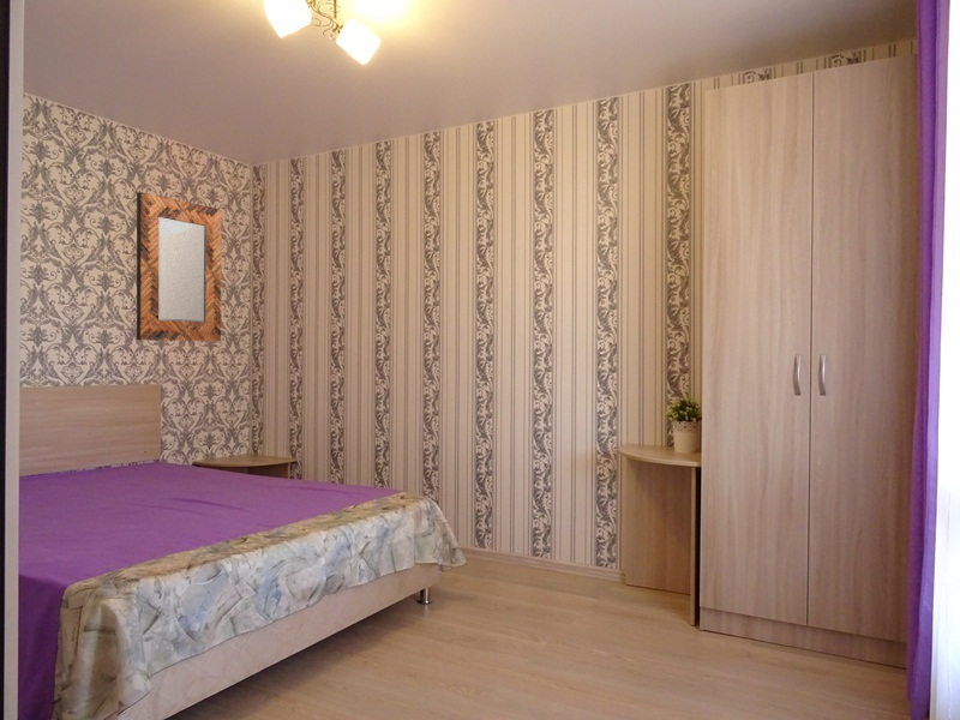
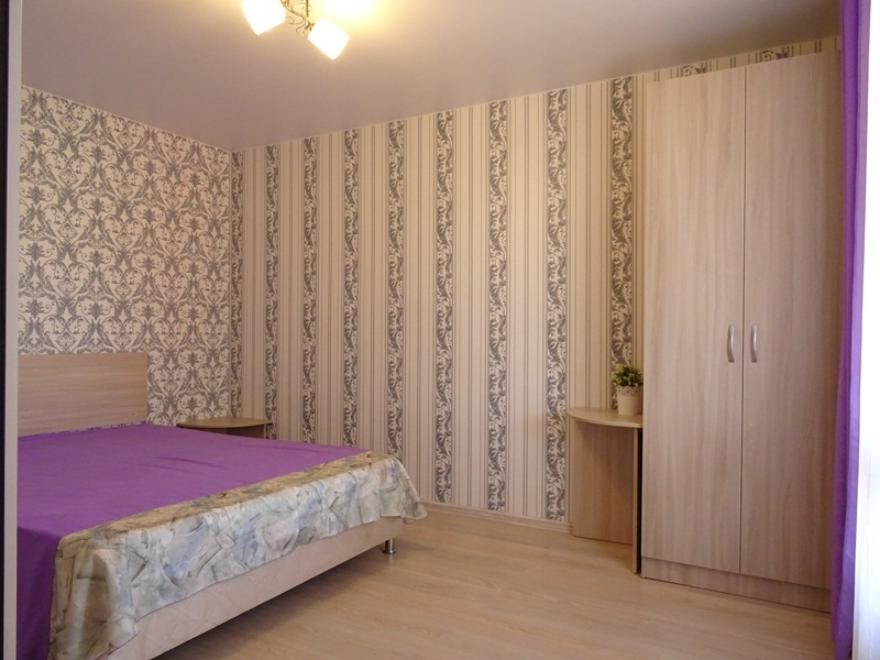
- home mirror [136,191,222,342]
